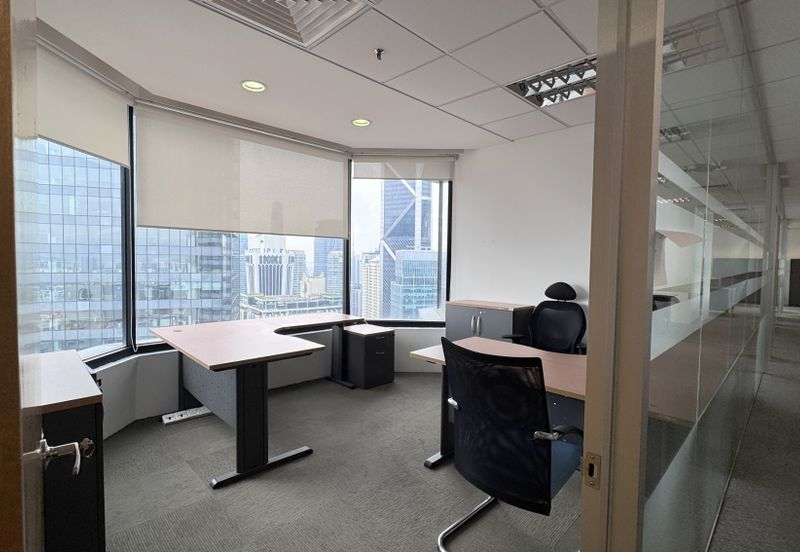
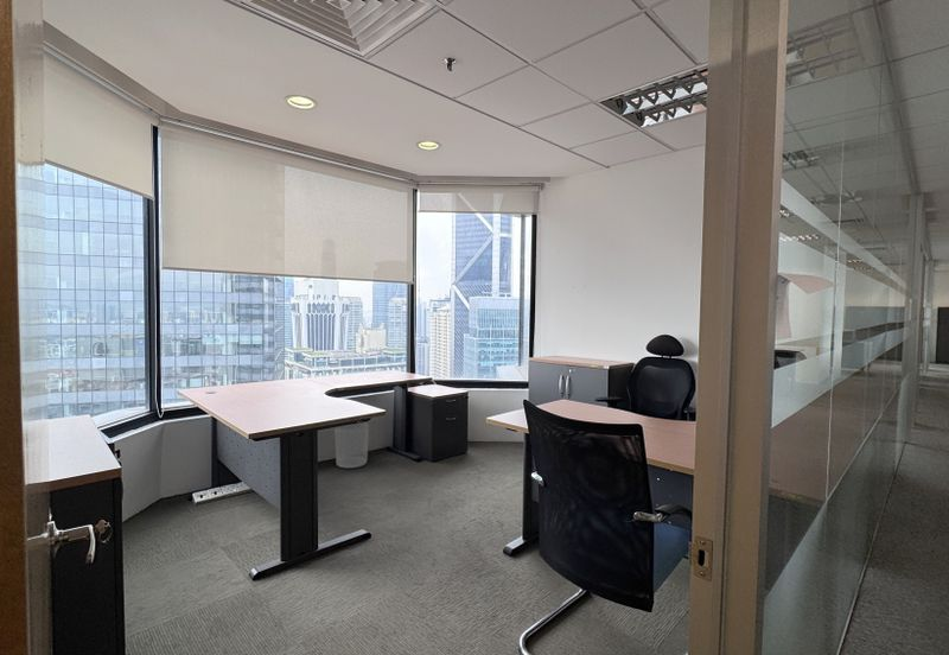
+ waste bin [333,422,370,469]
